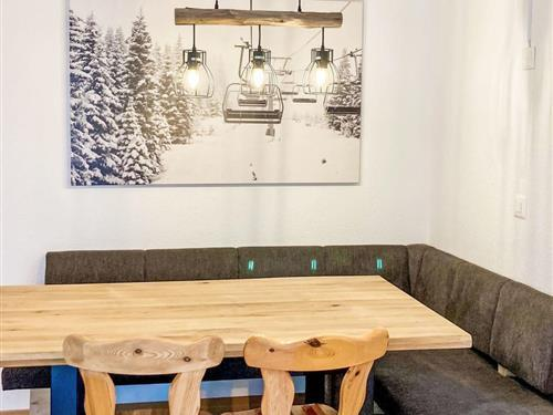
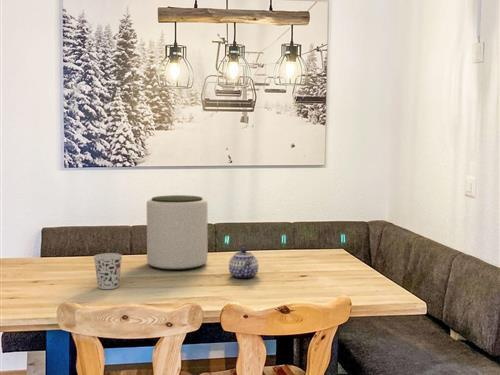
+ cup [93,252,123,290]
+ teapot [228,247,259,279]
+ plant pot [146,194,208,271]
